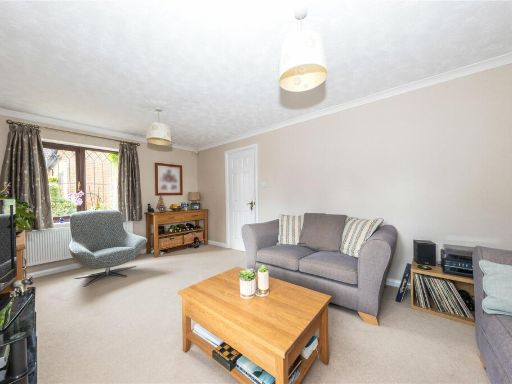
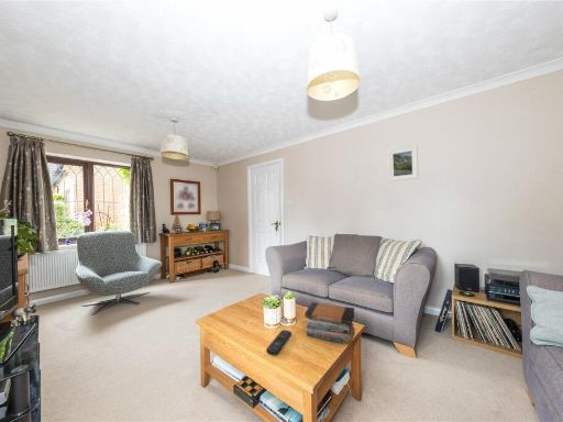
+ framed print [387,144,420,182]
+ book stack [303,301,356,346]
+ remote control [265,330,292,356]
